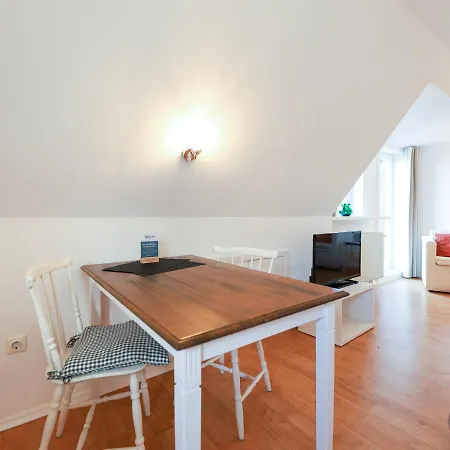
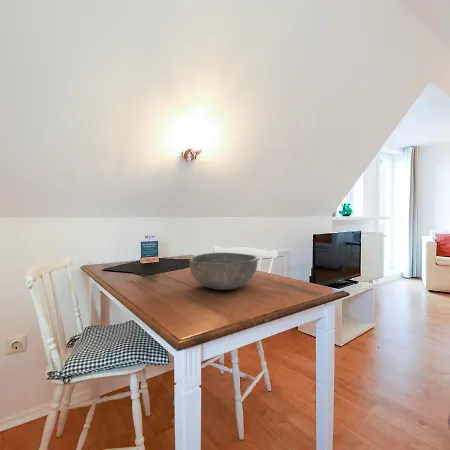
+ bowl [189,252,258,291]
